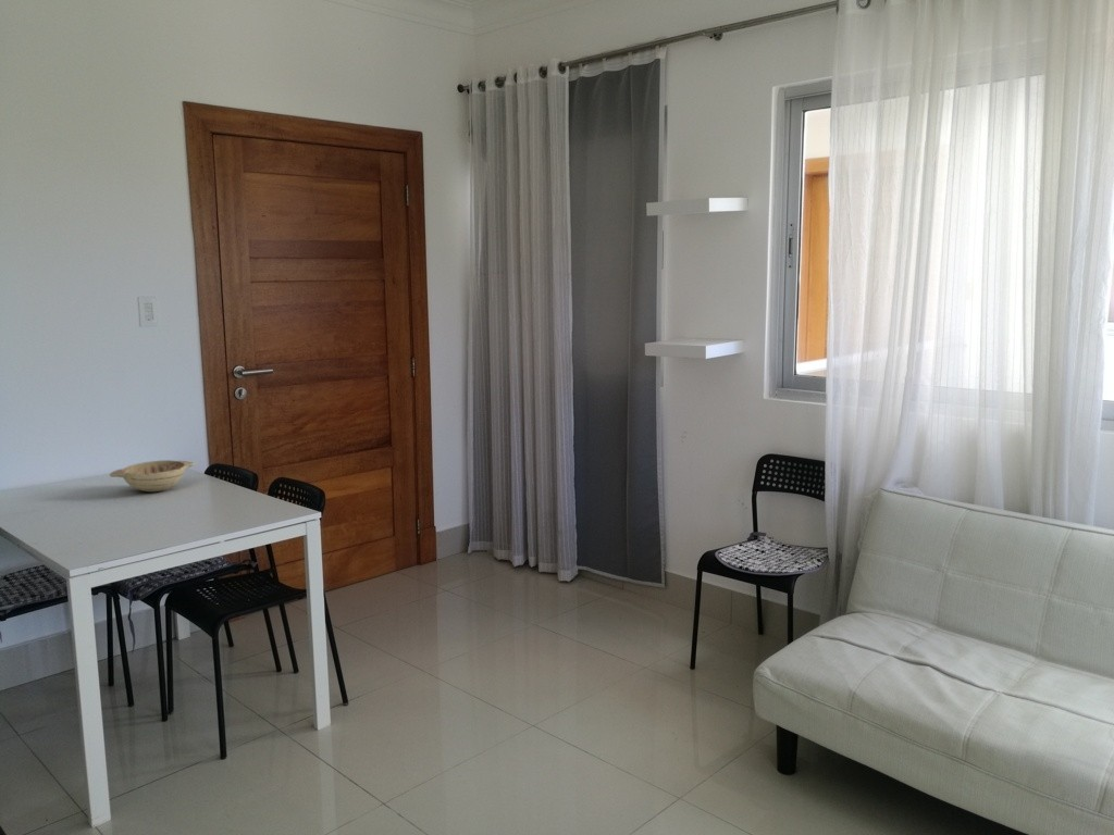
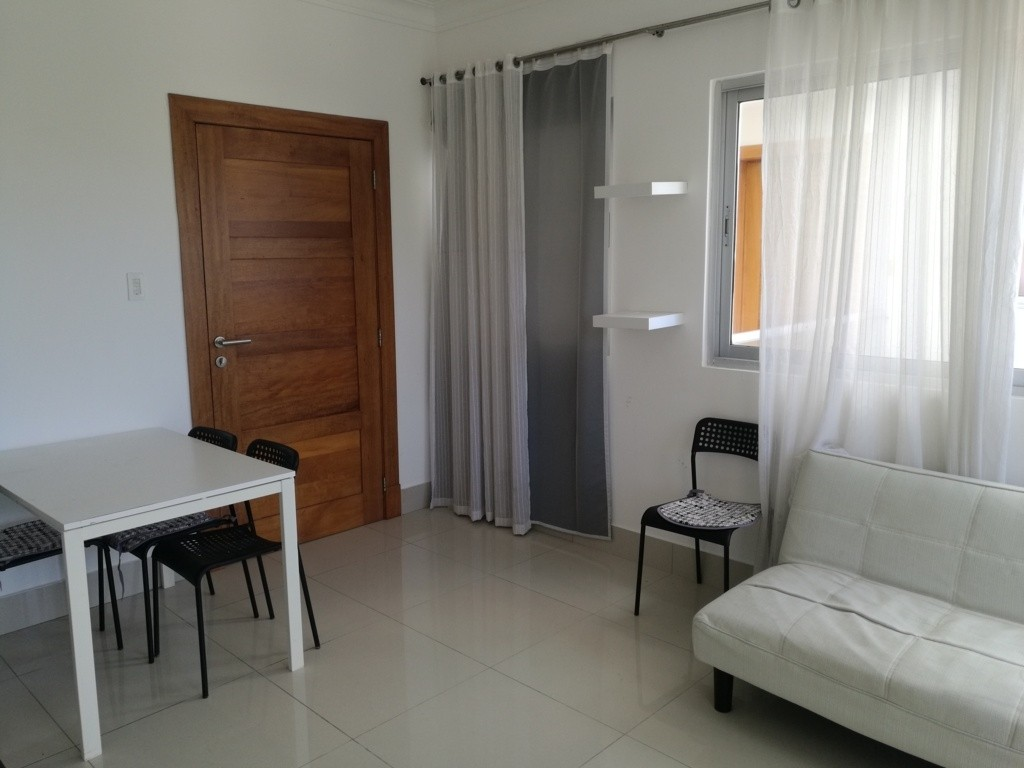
- decorative bowl [109,459,196,493]
